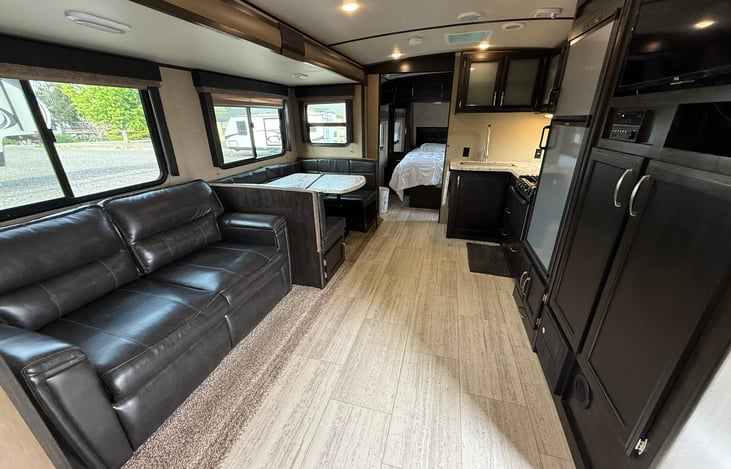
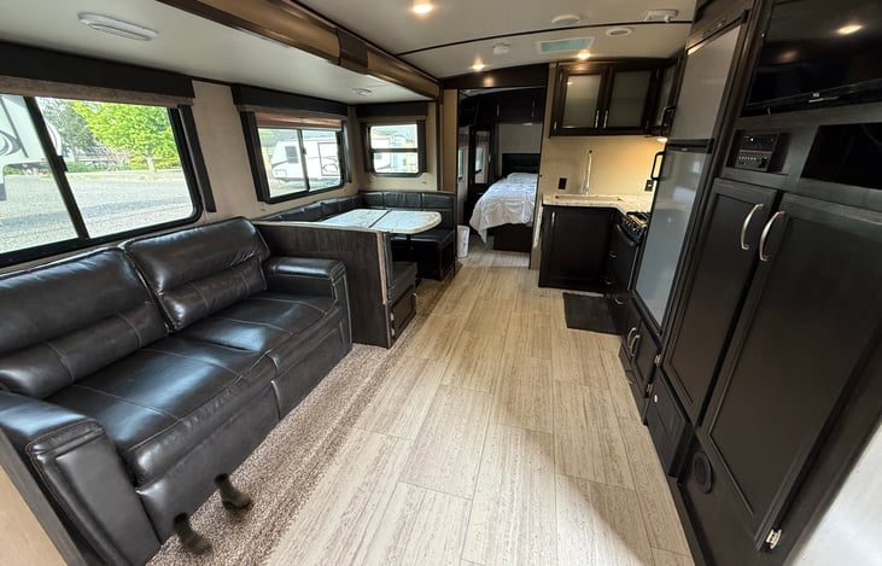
+ boots [169,471,252,556]
